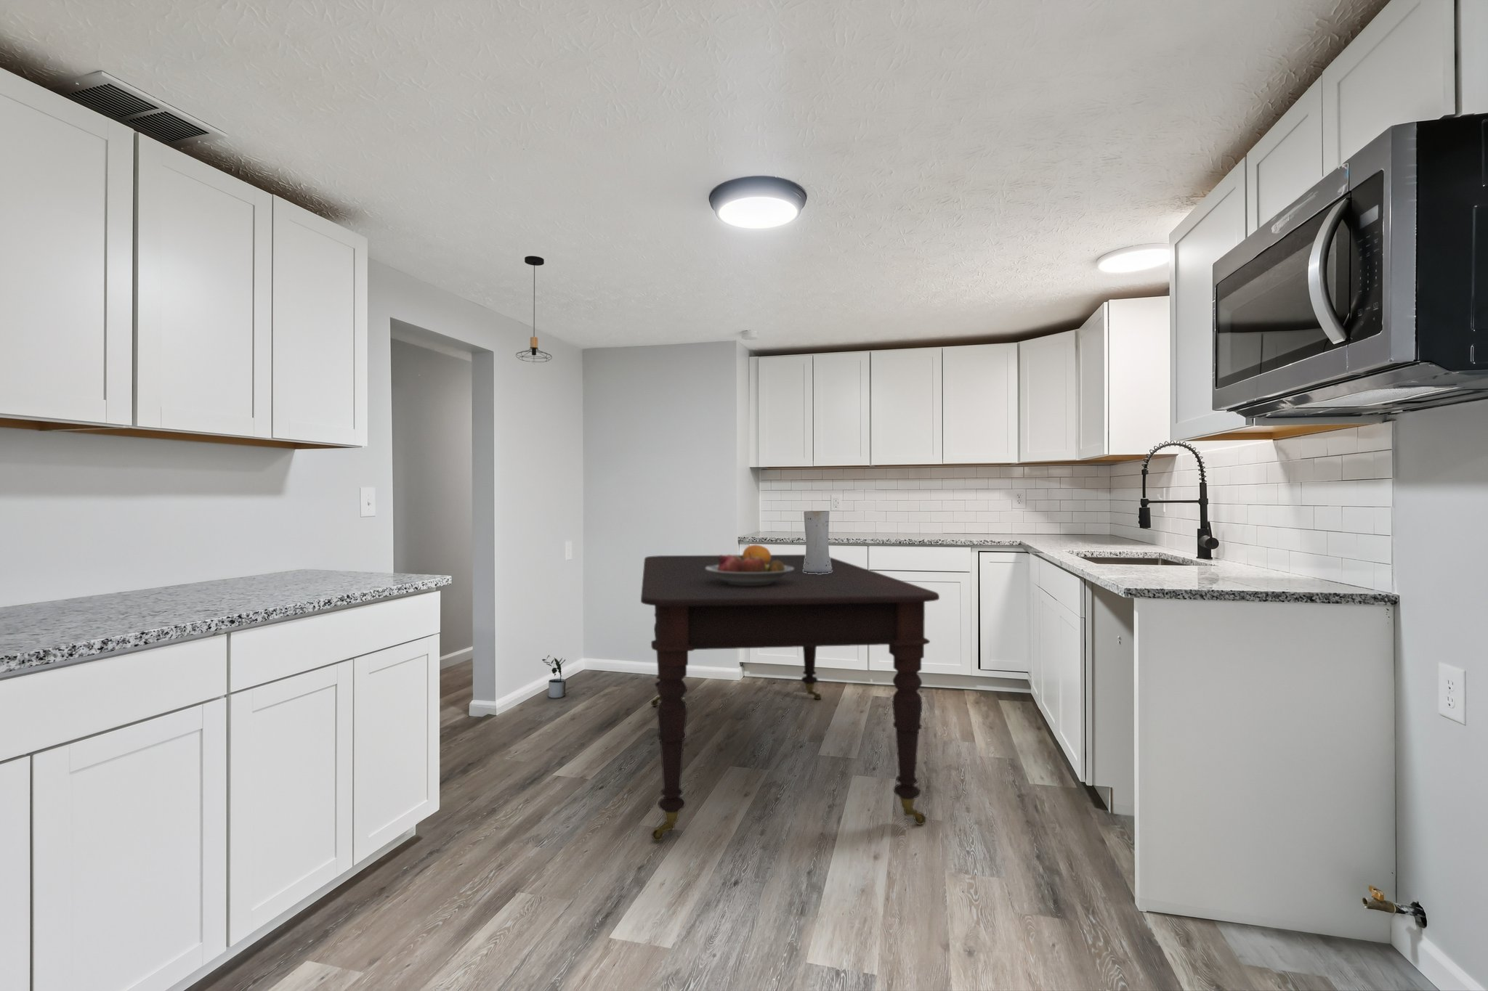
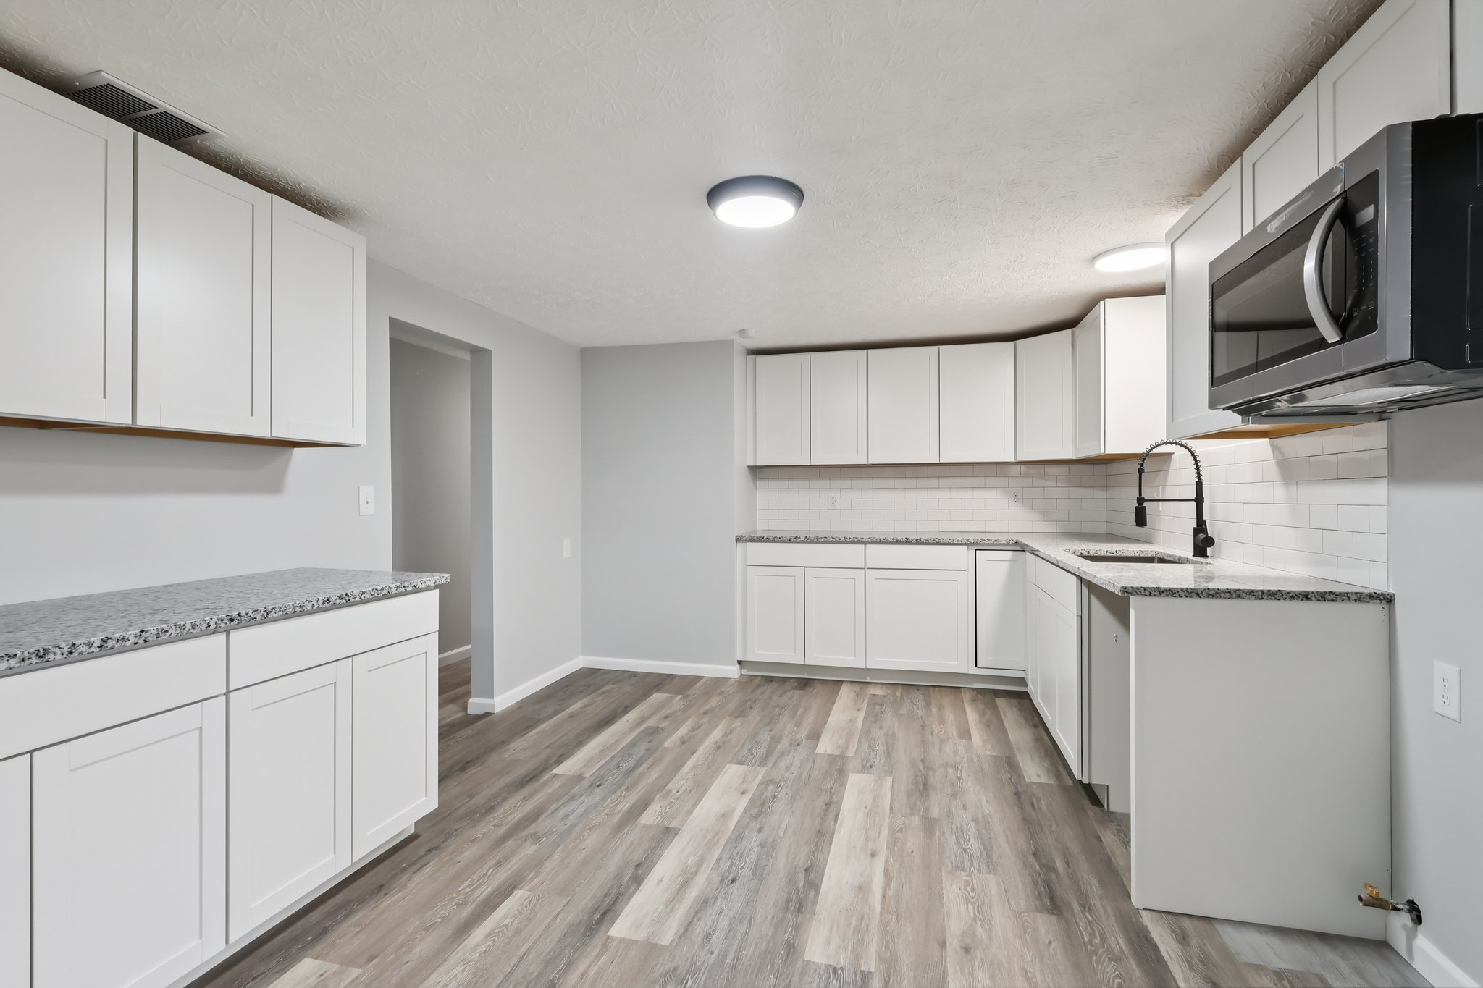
- fruit bowl [706,544,794,586]
- dining table [641,554,940,842]
- pendant light [516,255,553,364]
- vase [803,510,832,574]
- potted plant [541,654,566,698]
